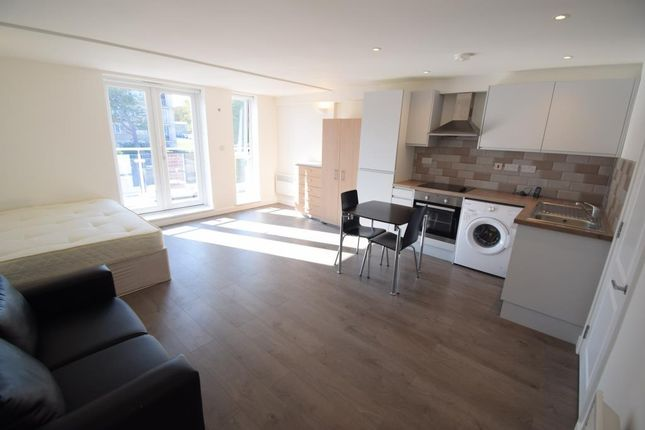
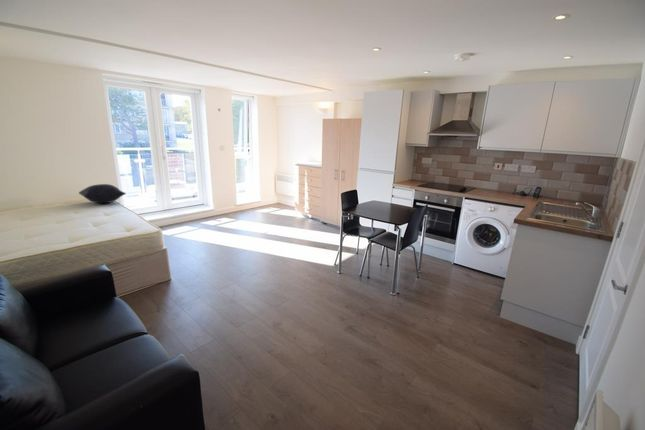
+ pillow [78,183,127,204]
